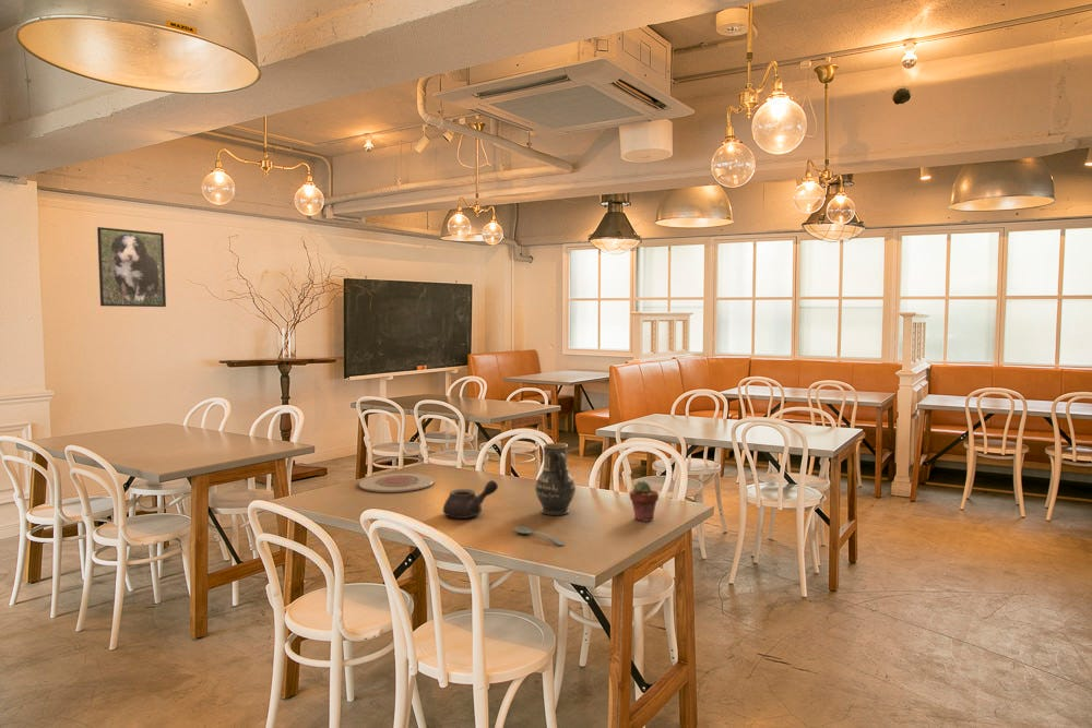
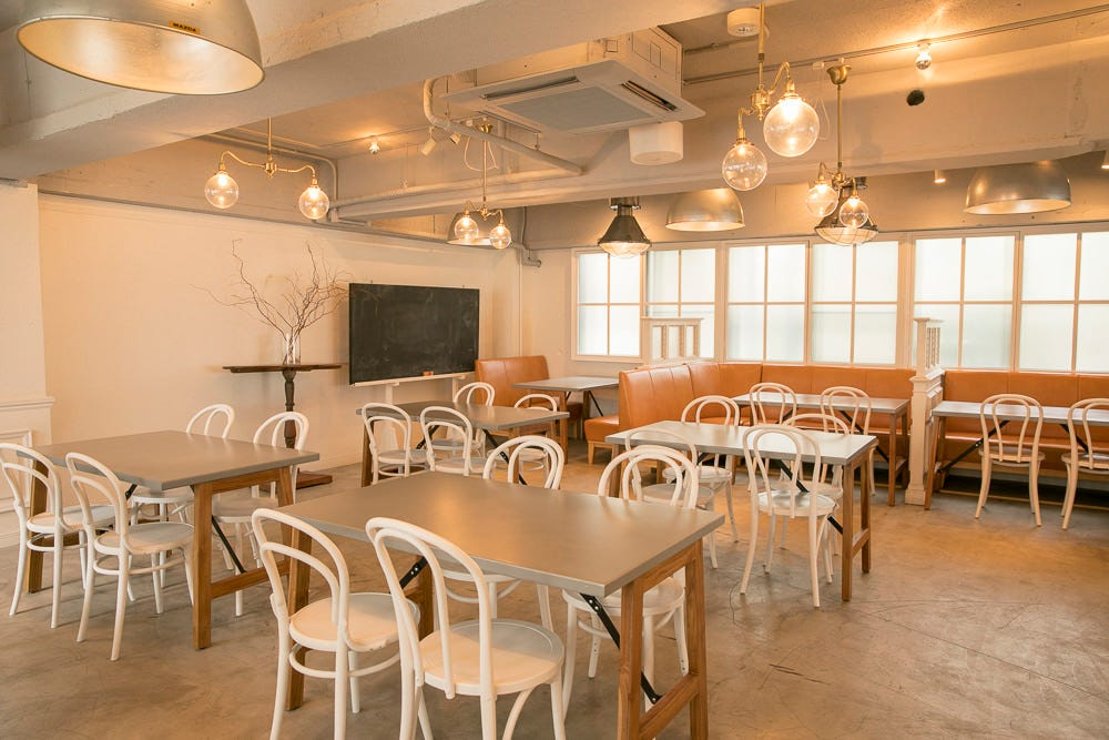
- spoon [513,525,566,547]
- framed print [96,226,167,308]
- teapot [442,479,499,520]
- vase [534,442,577,516]
- potted succulent [629,480,660,523]
- plate [358,473,435,493]
